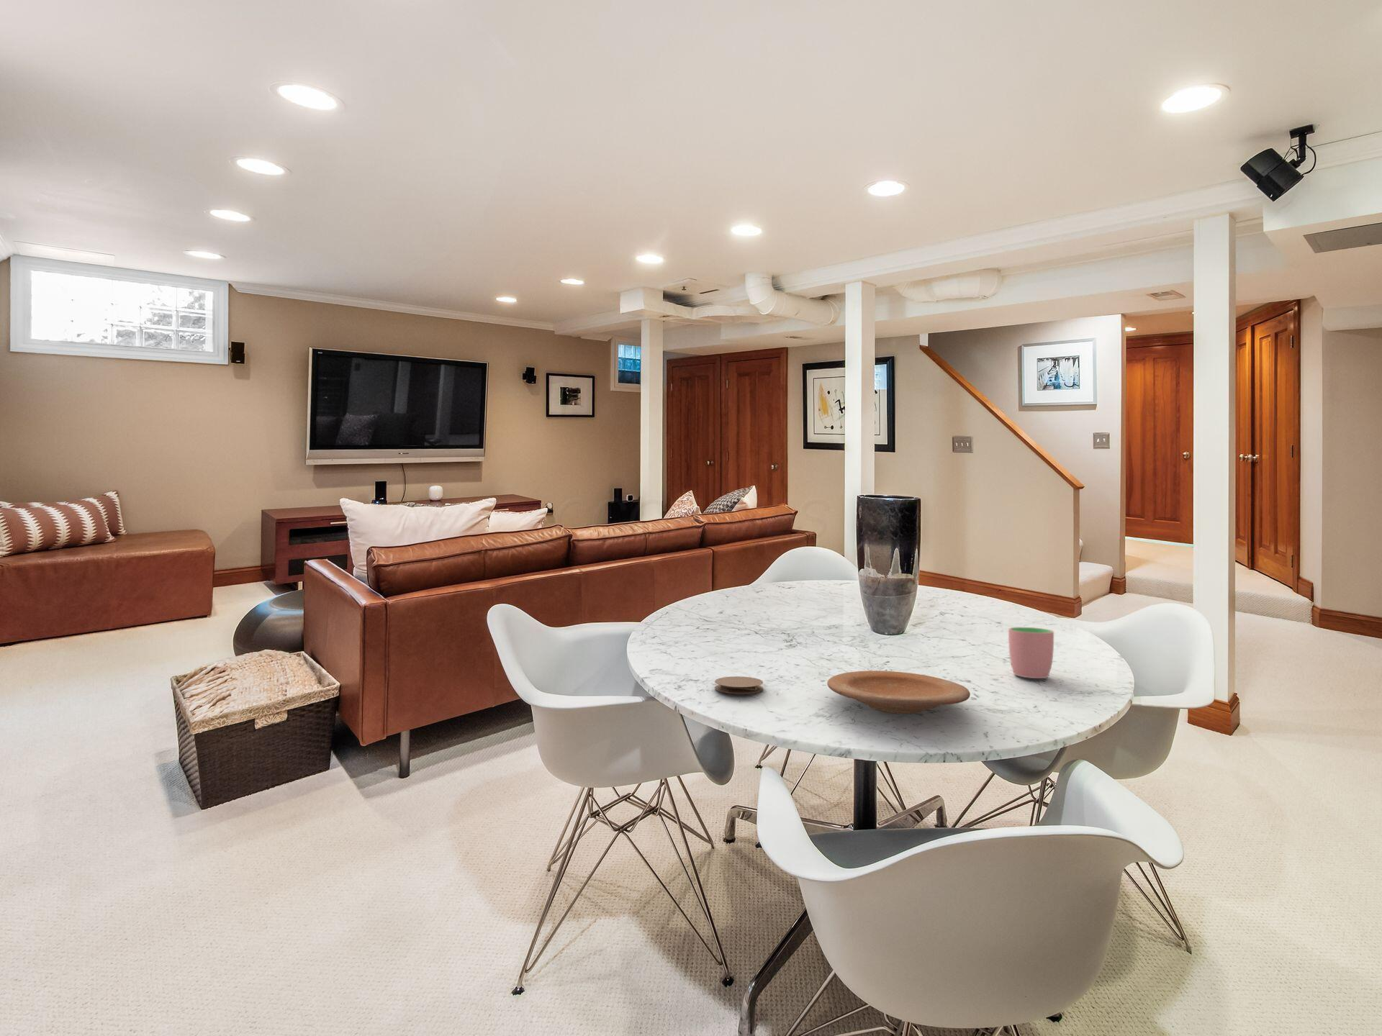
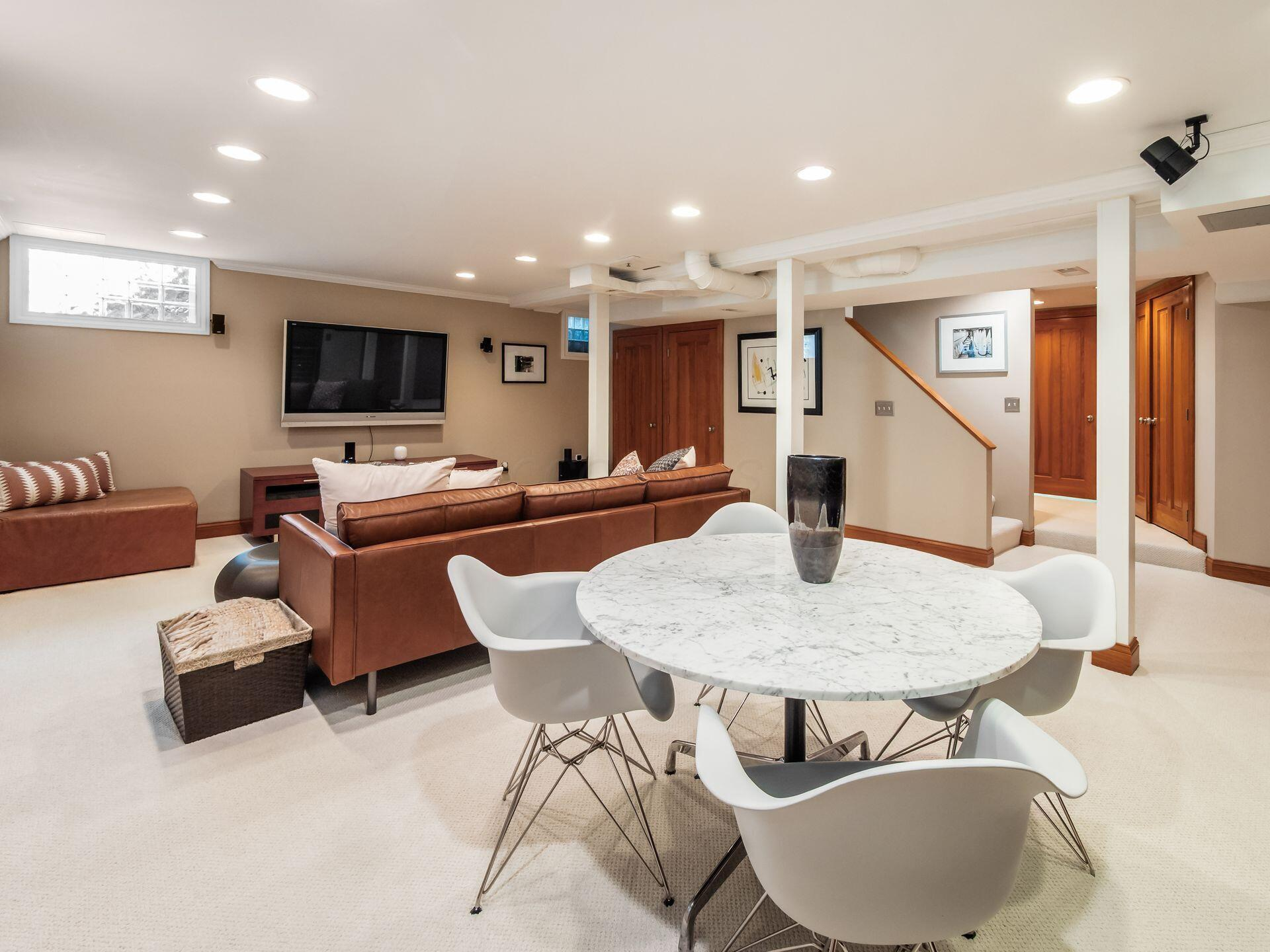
- coaster [714,676,764,695]
- plate [826,669,971,714]
- cup [1008,627,1054,679]
